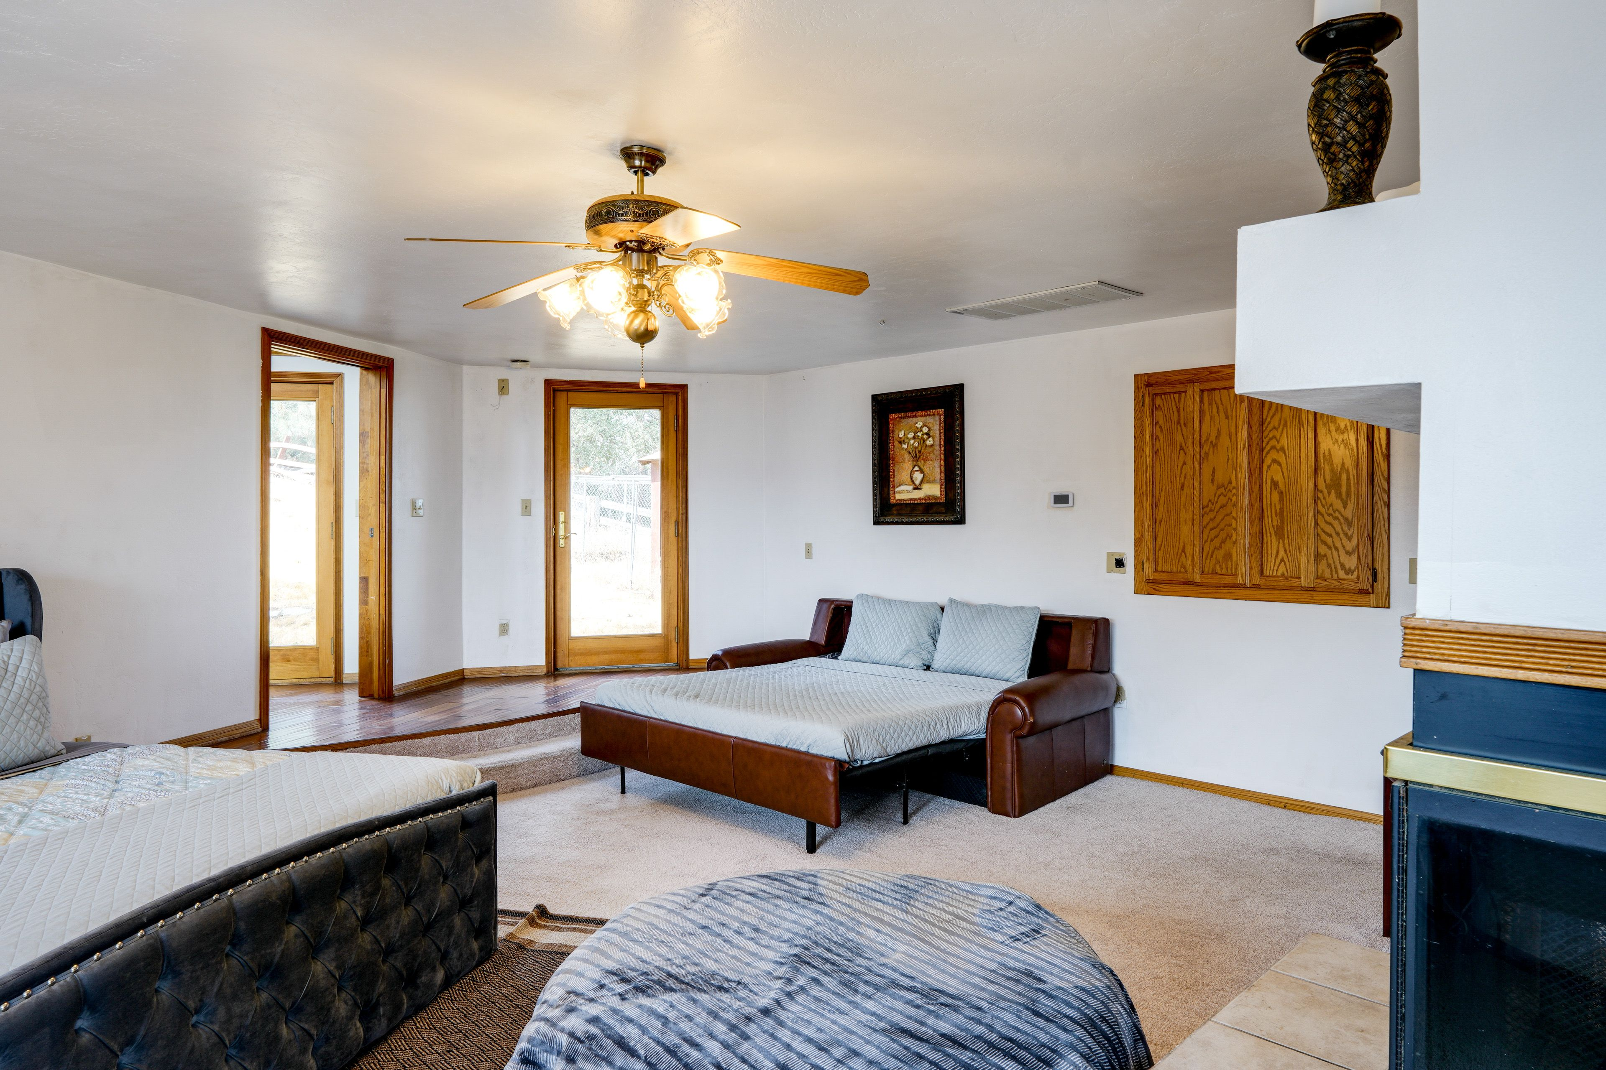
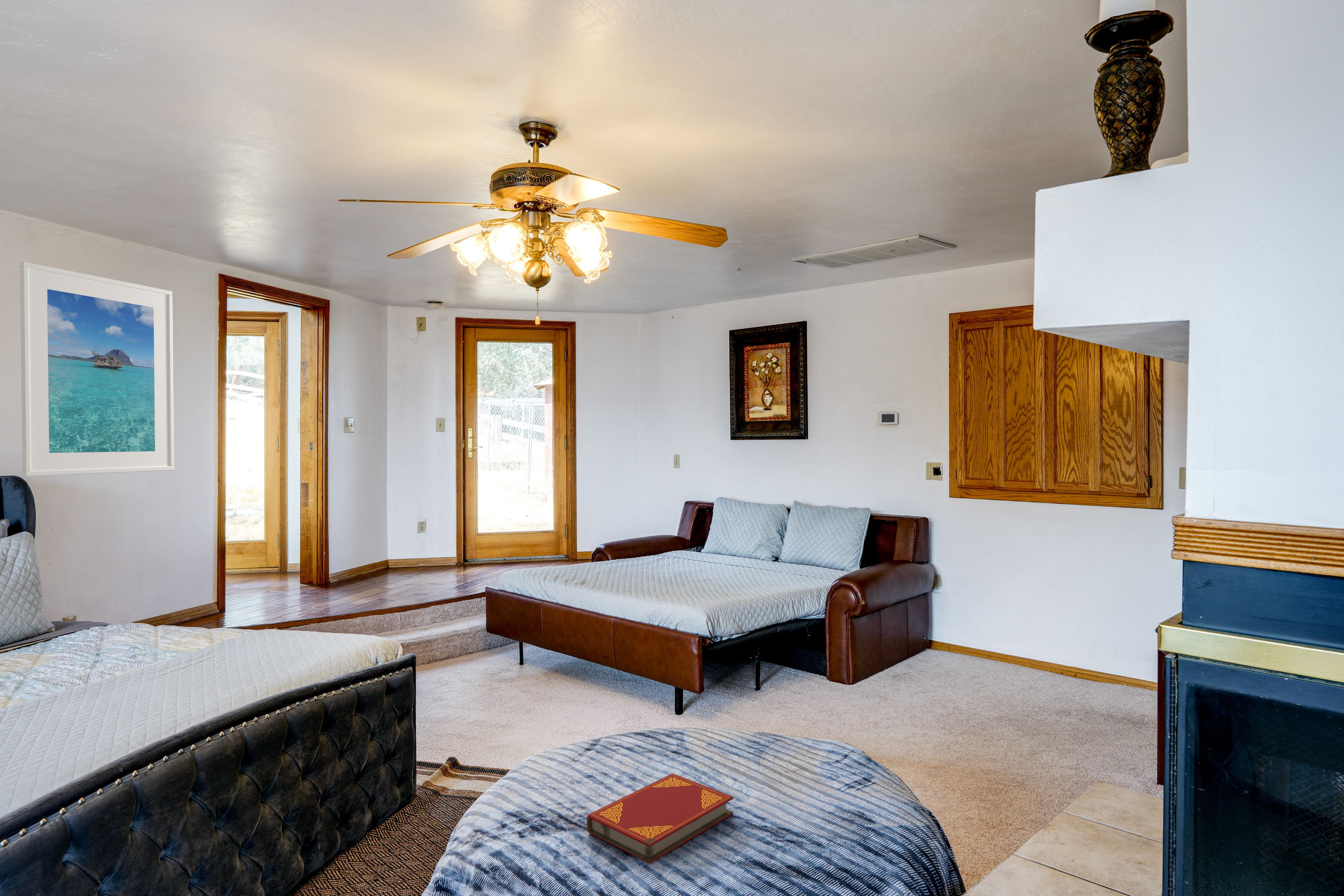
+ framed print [20,261,175,477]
+ hardback book [586,773,734,864]
